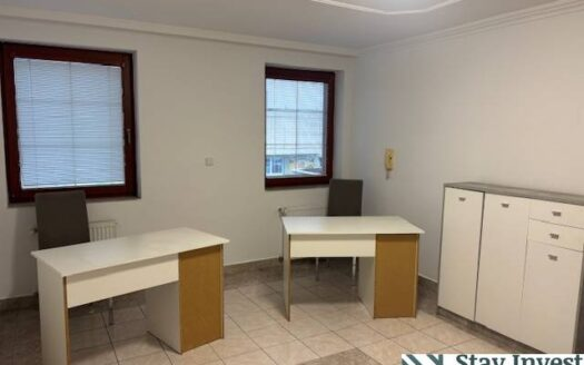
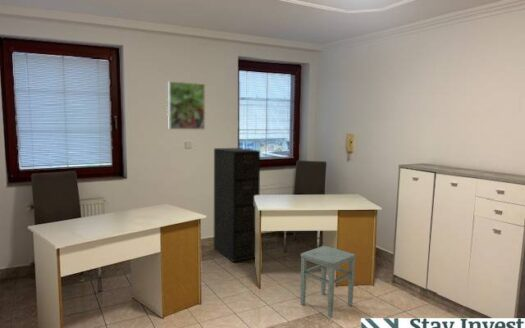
+ stool [300,245,357,318]
+ filing cabinet [213,147,261,263]
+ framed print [167,81,206,130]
